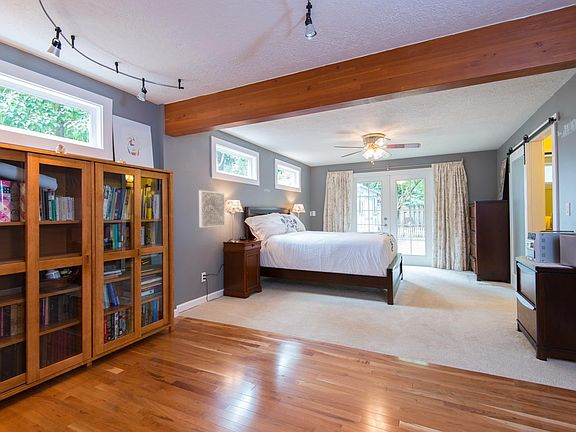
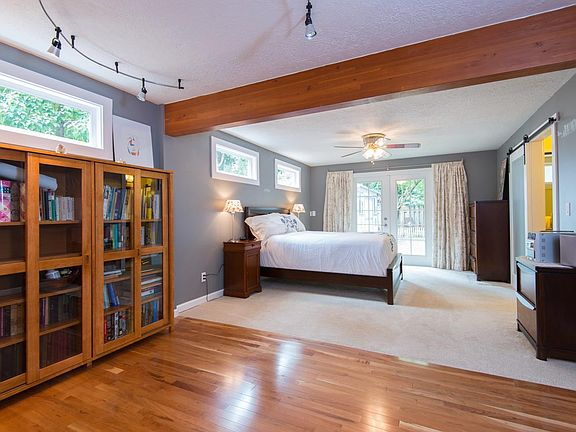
- wall art [198,189,226,229]
